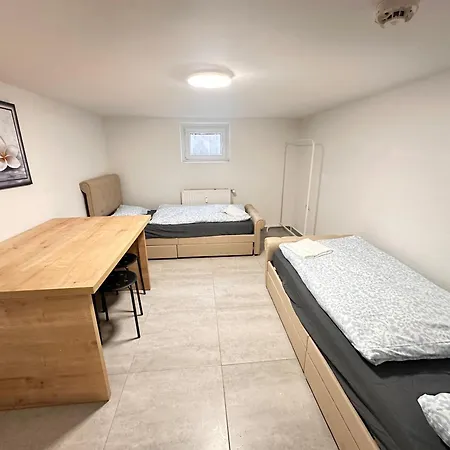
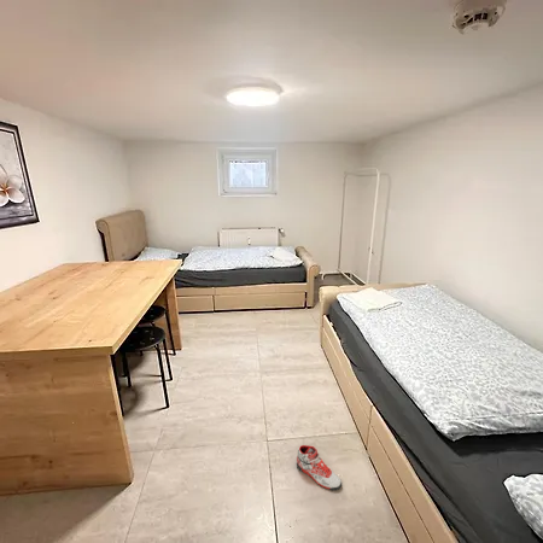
+ sneaker [296,444,343,491]
